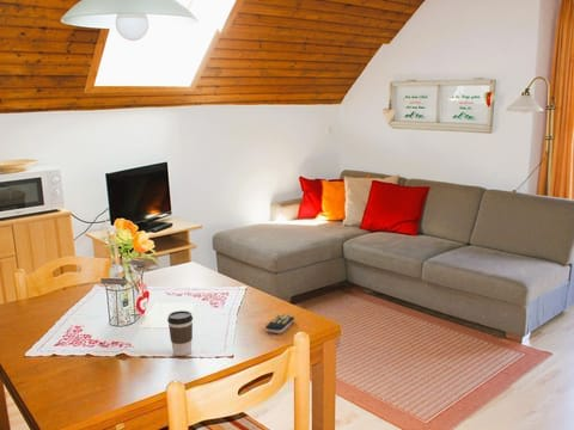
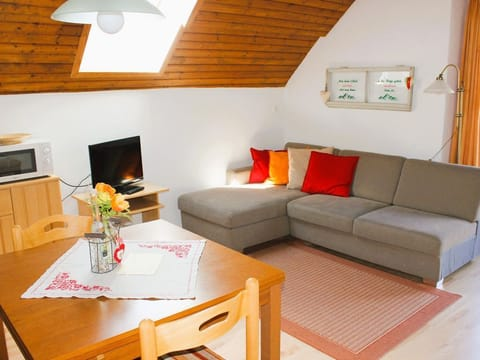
- coffee cup [166,309,194,357]
- remote control [264,313,295,334]
